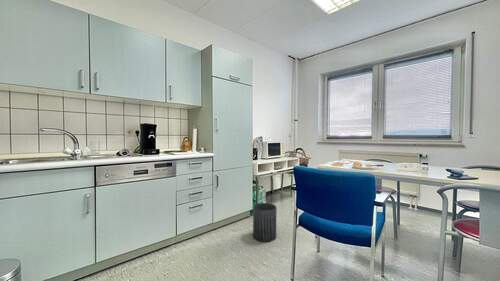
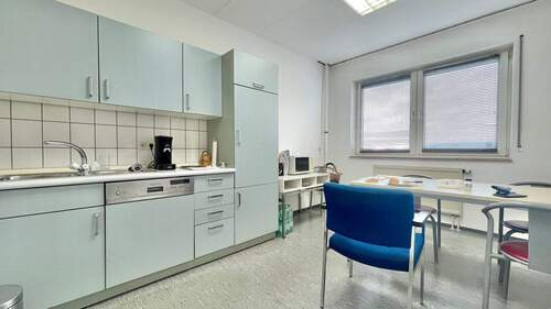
- trash can [252,202,278,243]
